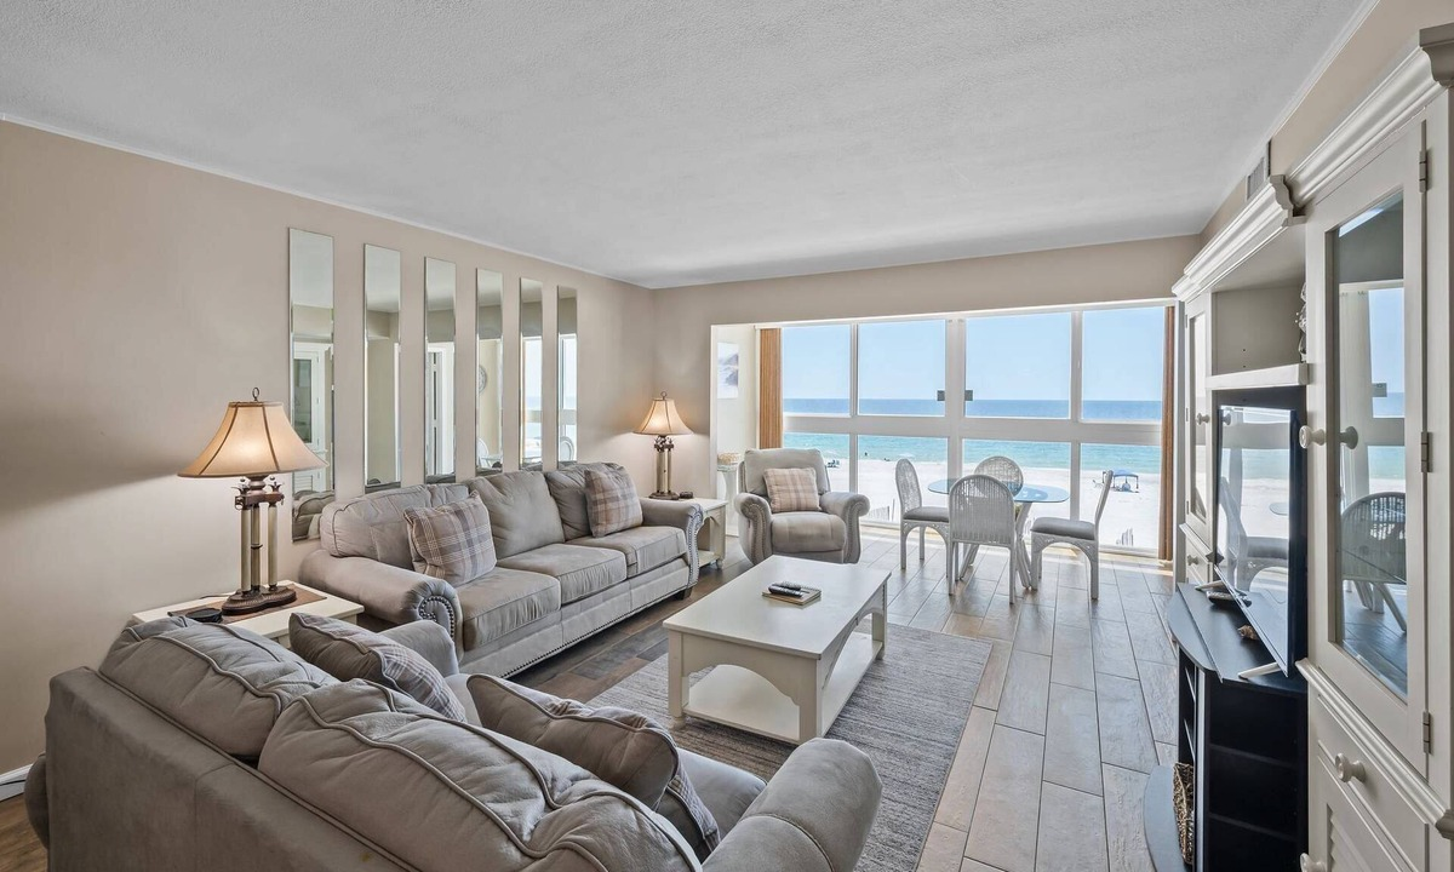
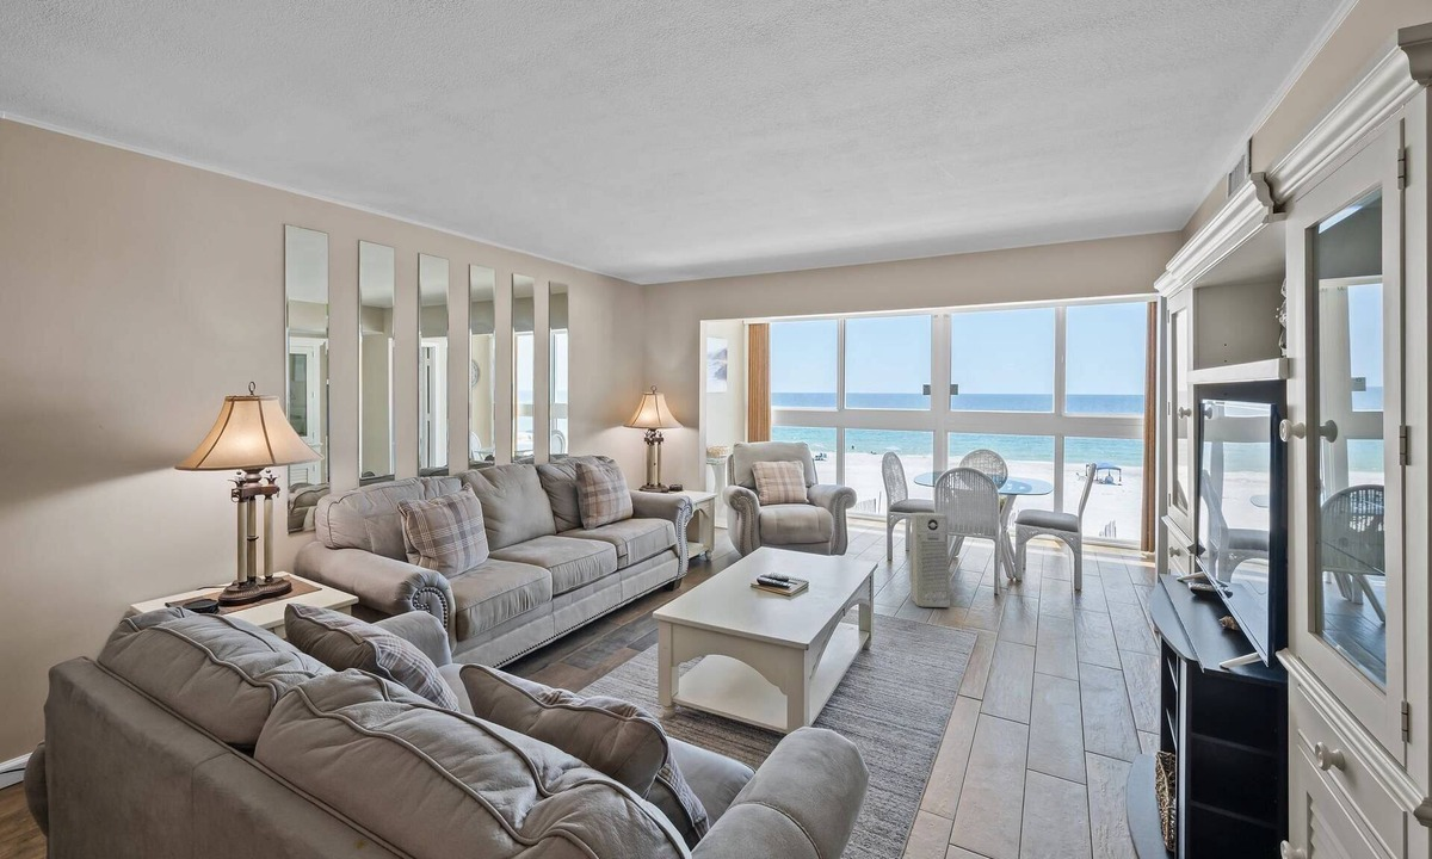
+ air purifier [908,512,951,608]
